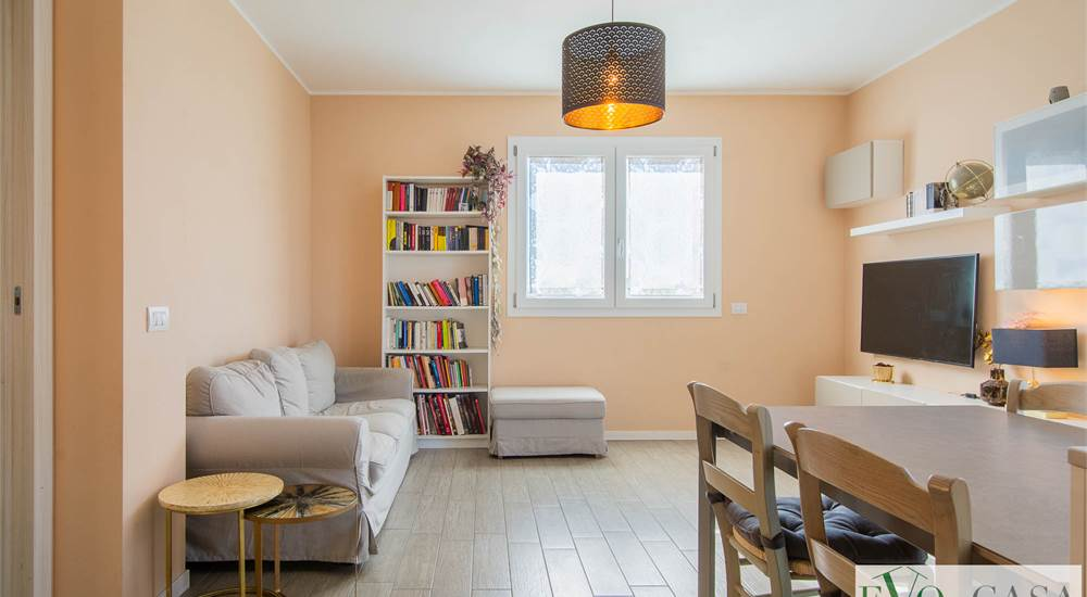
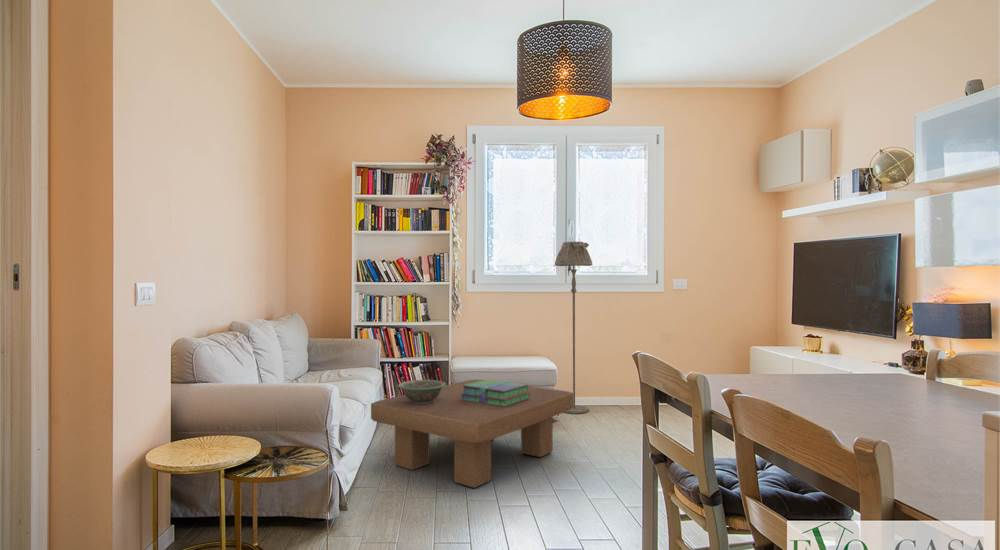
+ floor lamp [554,240,593,415]
+ coffee table [370,379,574,489]
+ decorative bowl [397,379,447,404]
+ stack of books [461,379,530,407]
